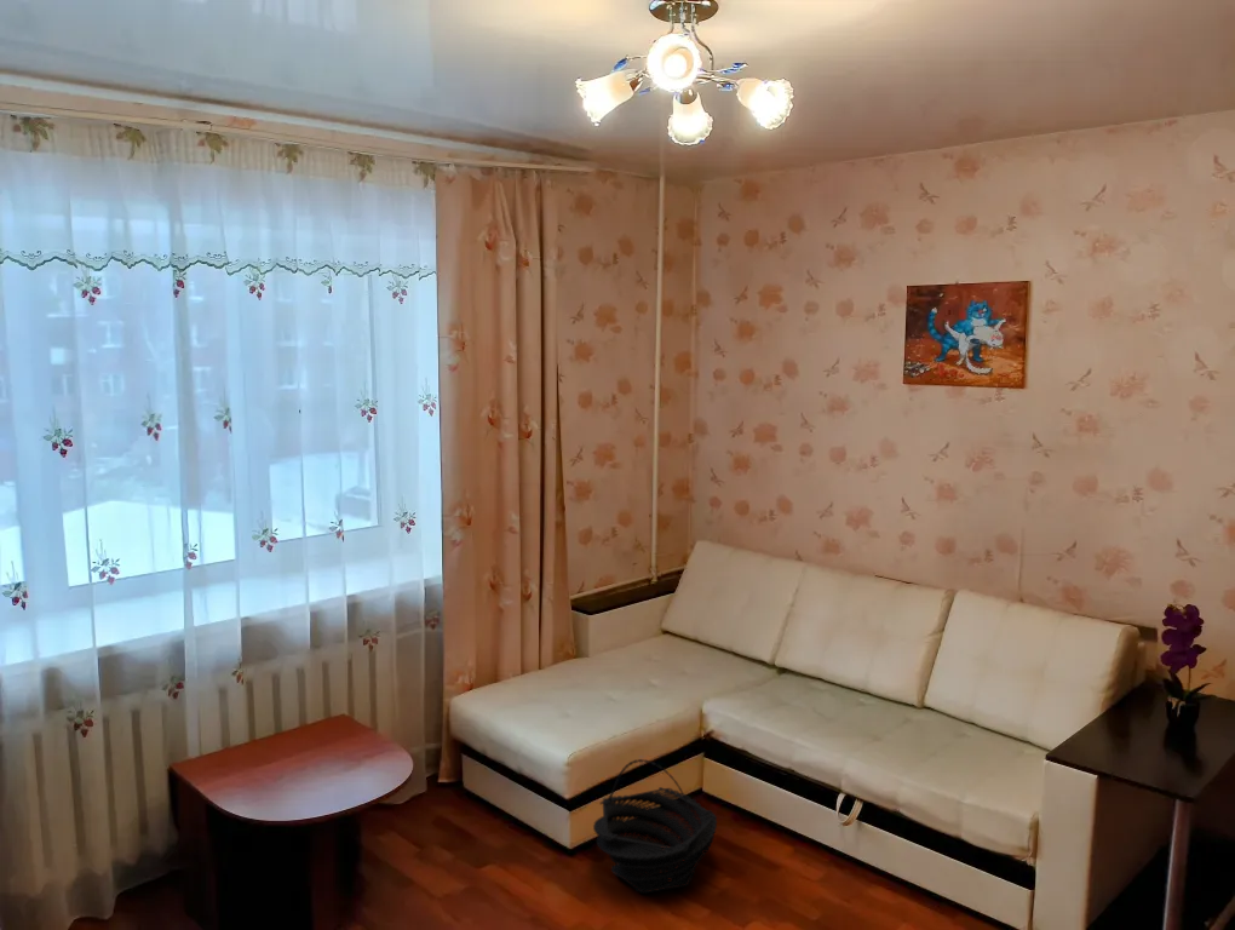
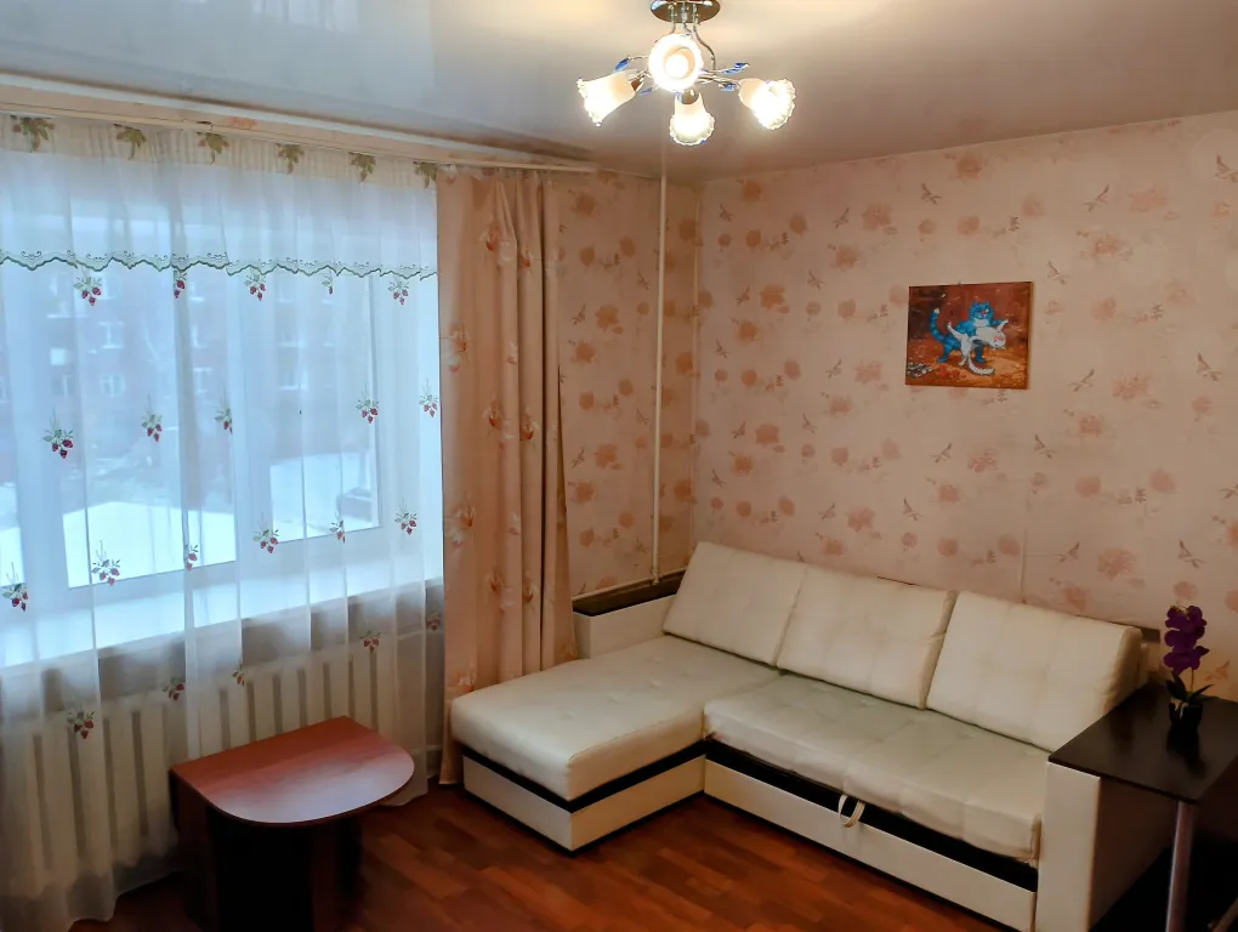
- basket [592,758,718,894]
